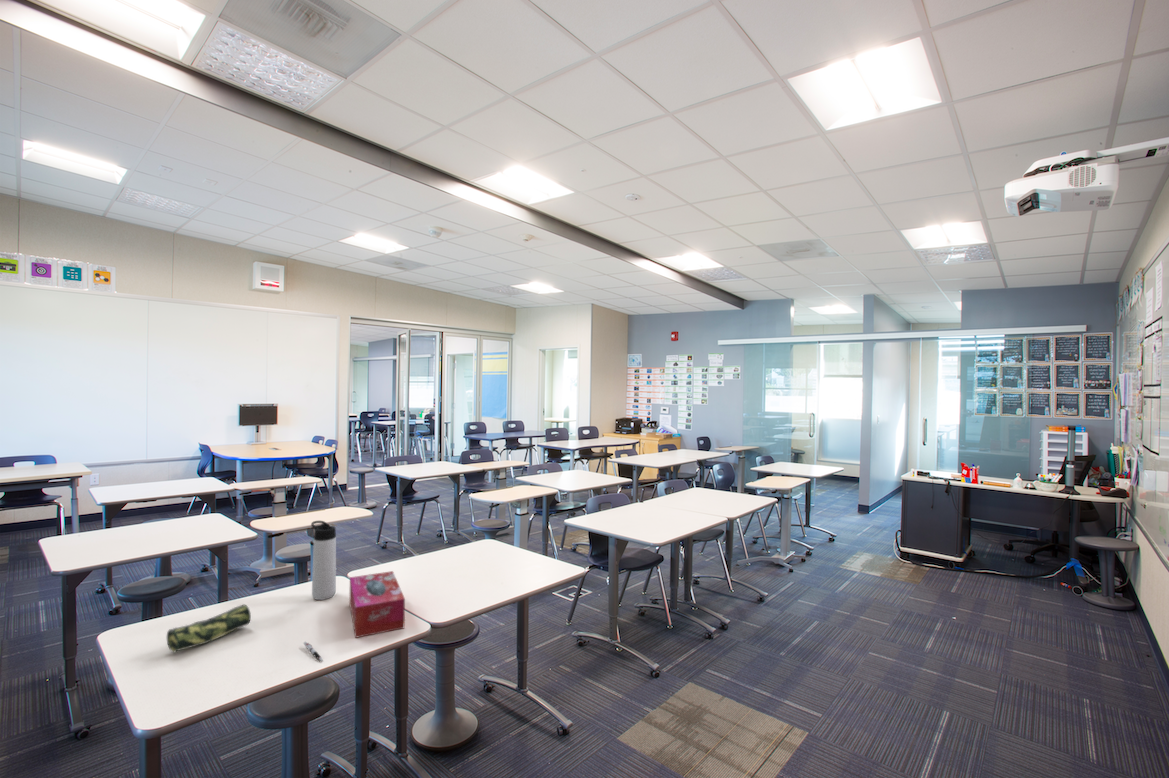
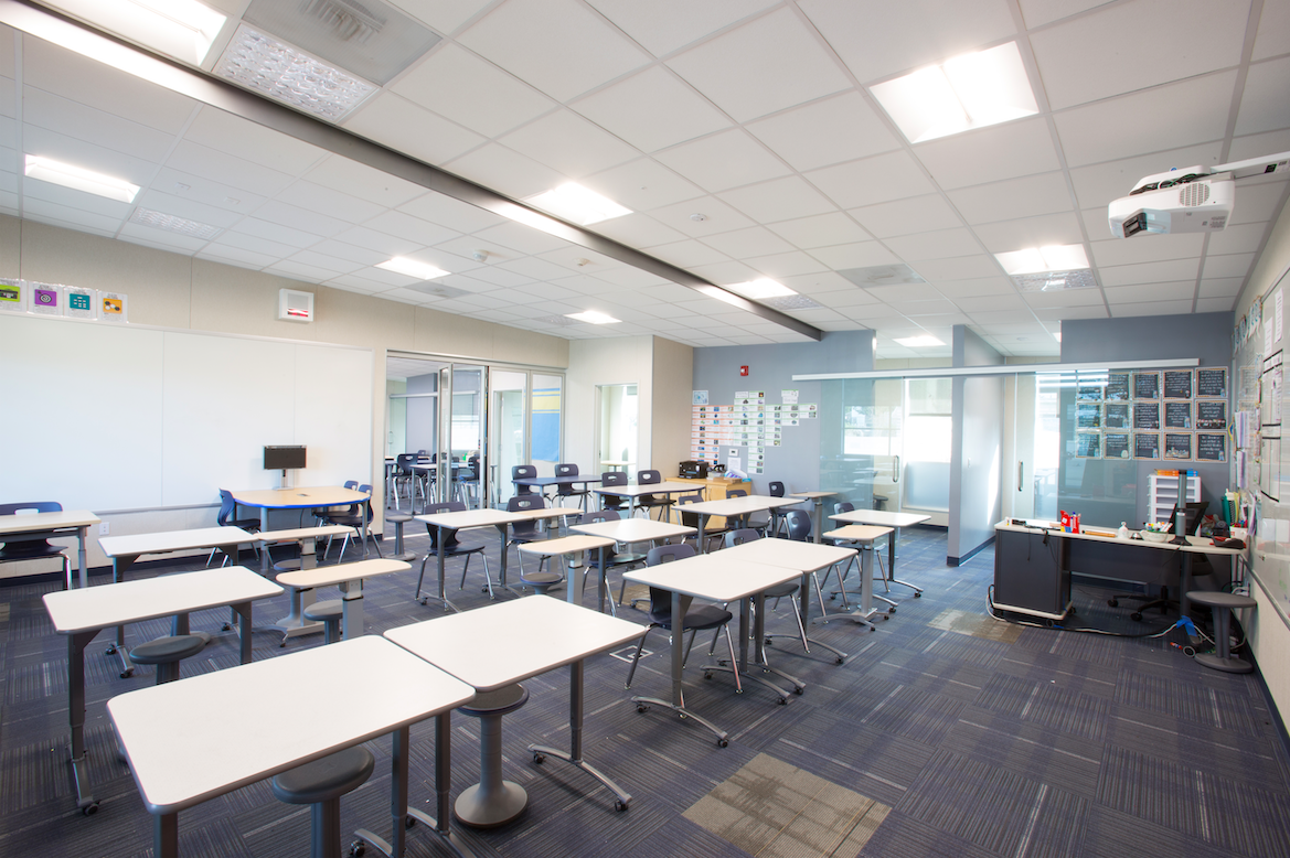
- thermos bottle [310,520,337,601]
- pen [303,641,324,662]
- pencil case [166,604,252,653]
- tissue box [348,570,406,639]
